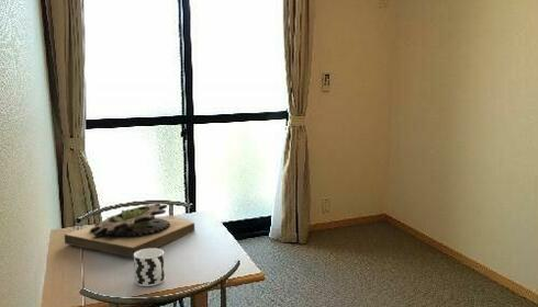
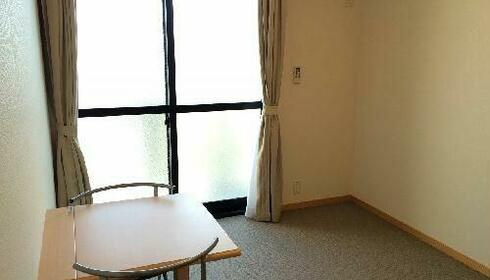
- succulent planter [64,202,195,259]
- cup [133,248,166,287]
